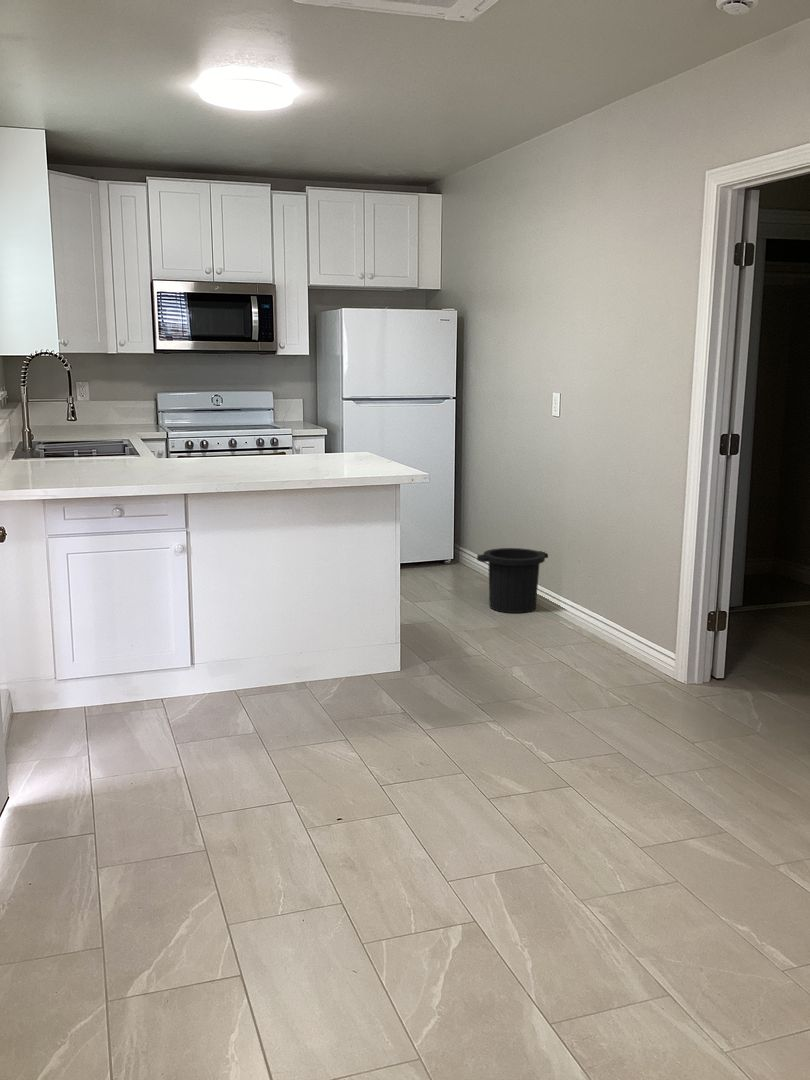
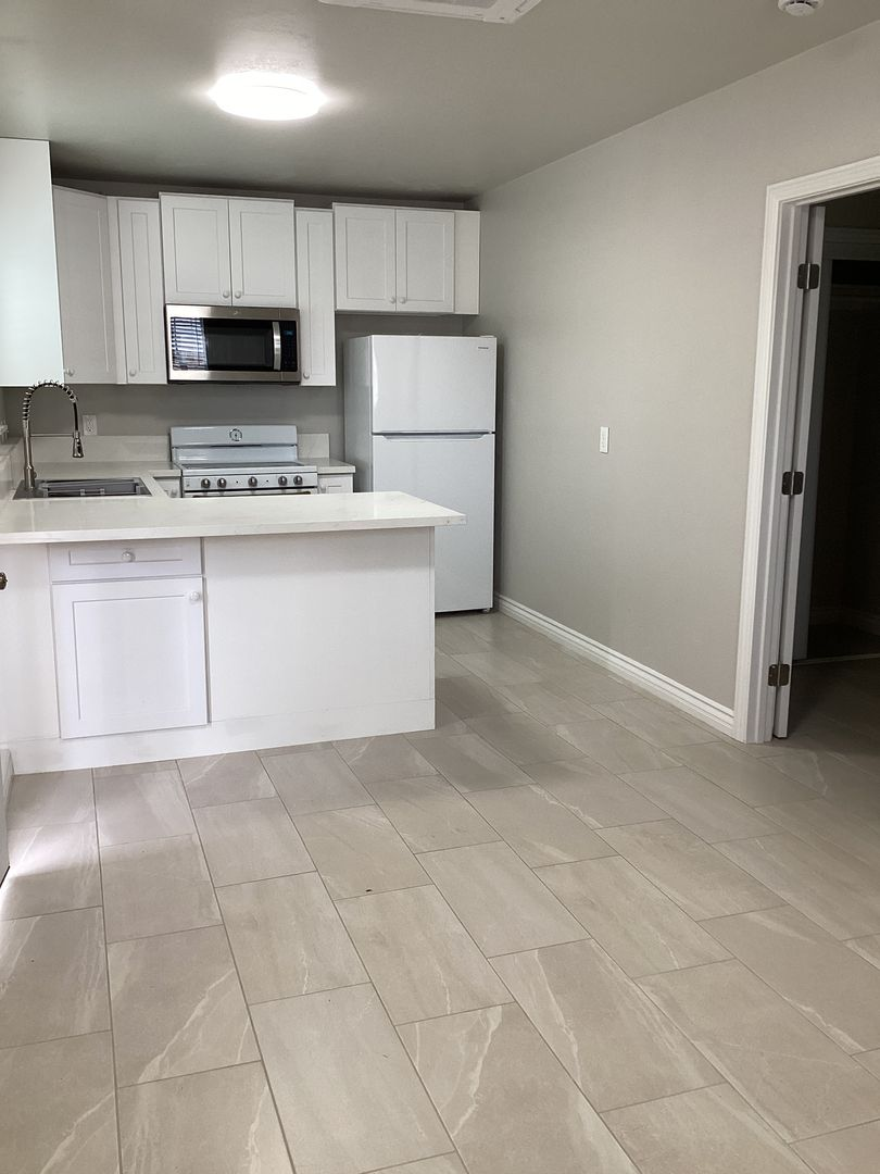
- trash can [476,547,549,614]
